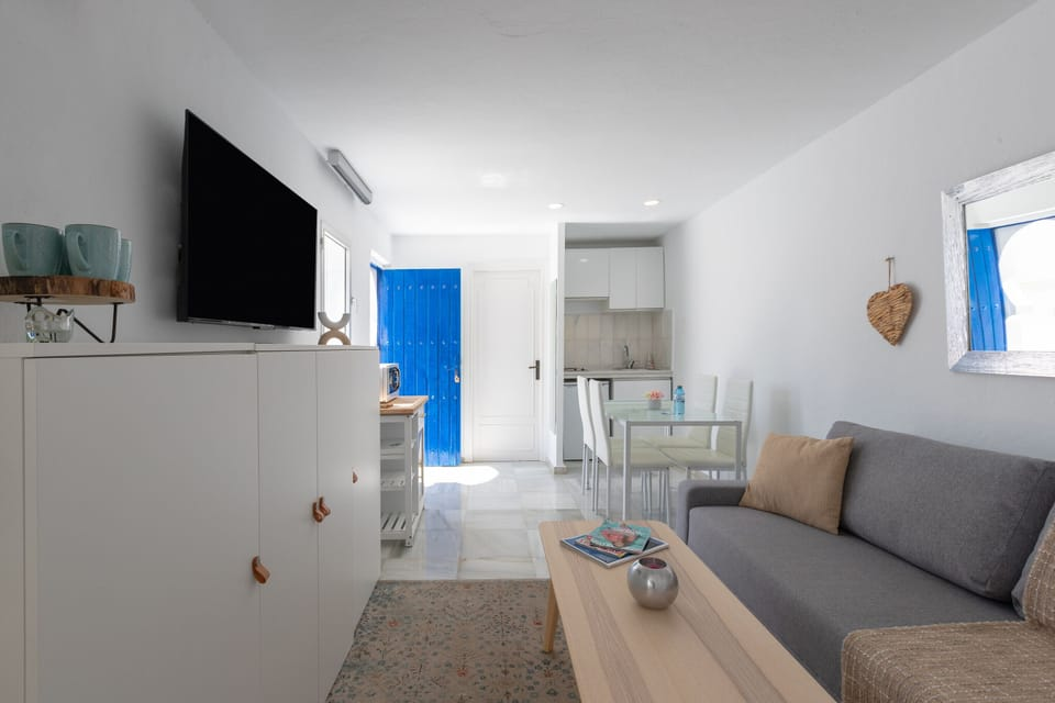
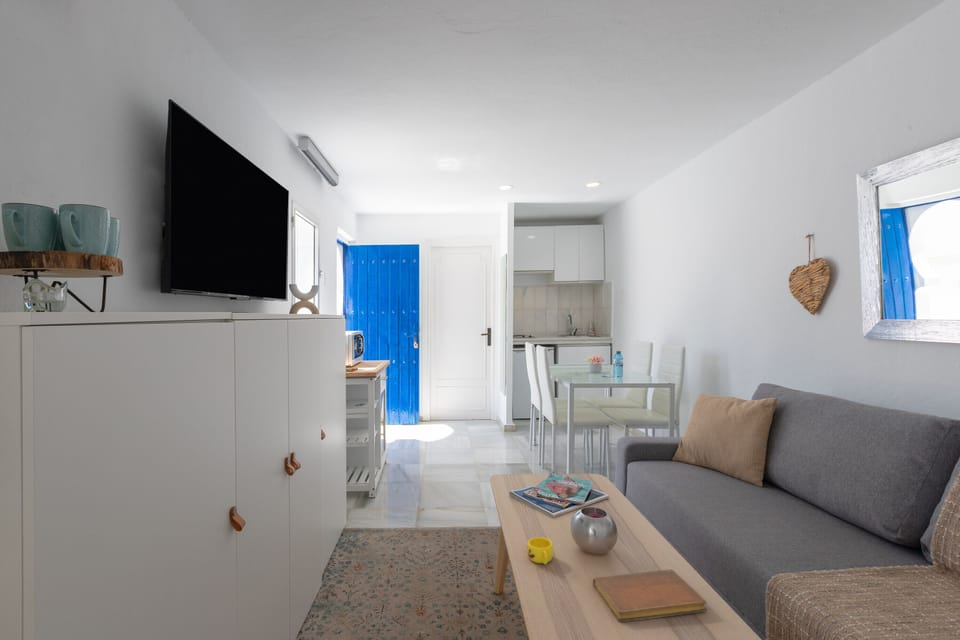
+ cup [526,536,554,566]
+ notebook [592,568,708,623]
